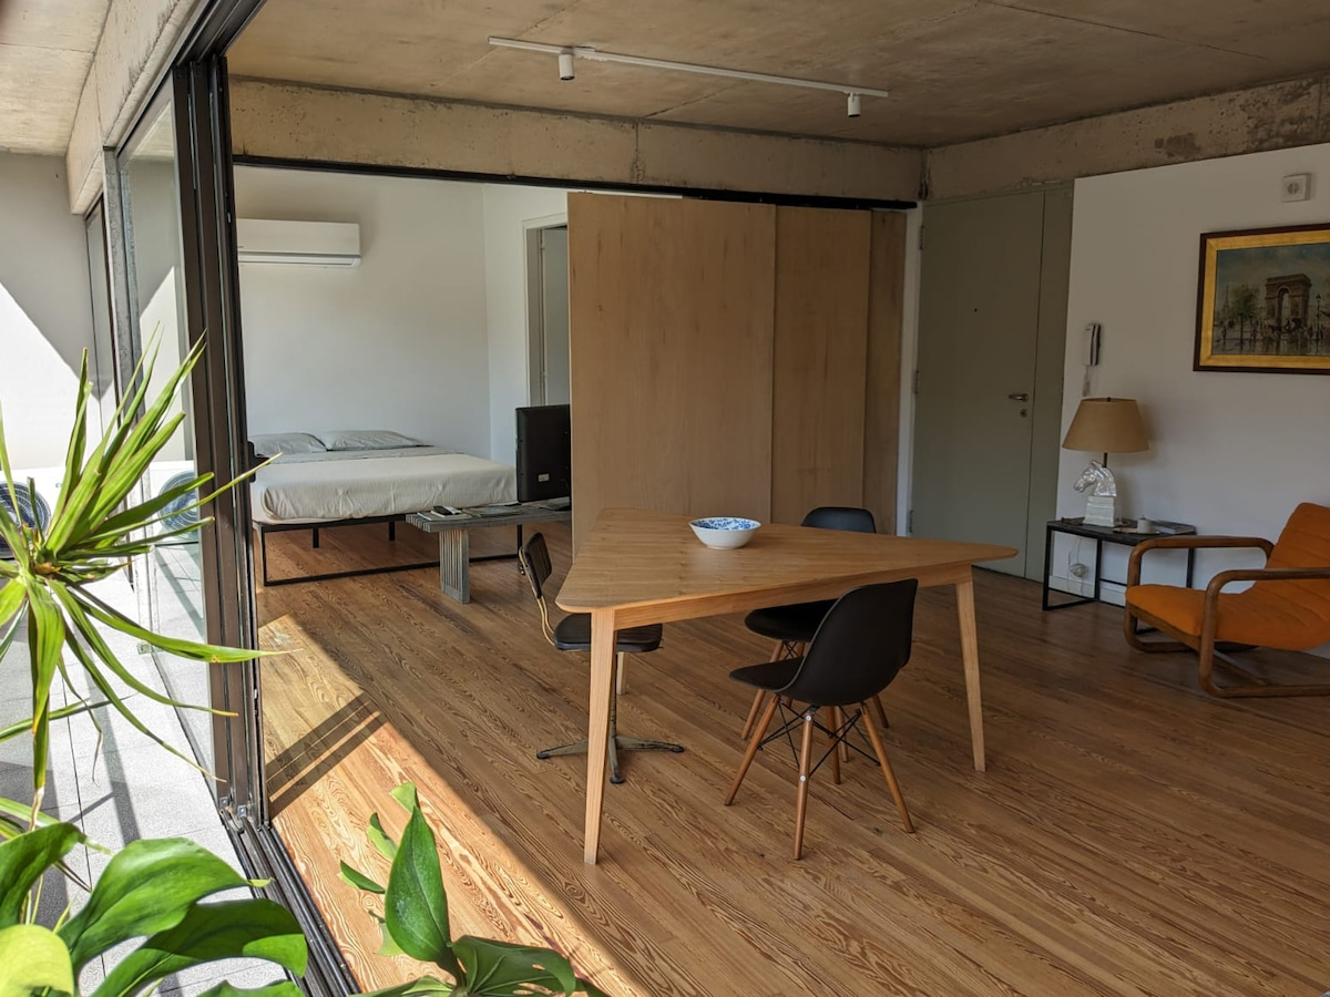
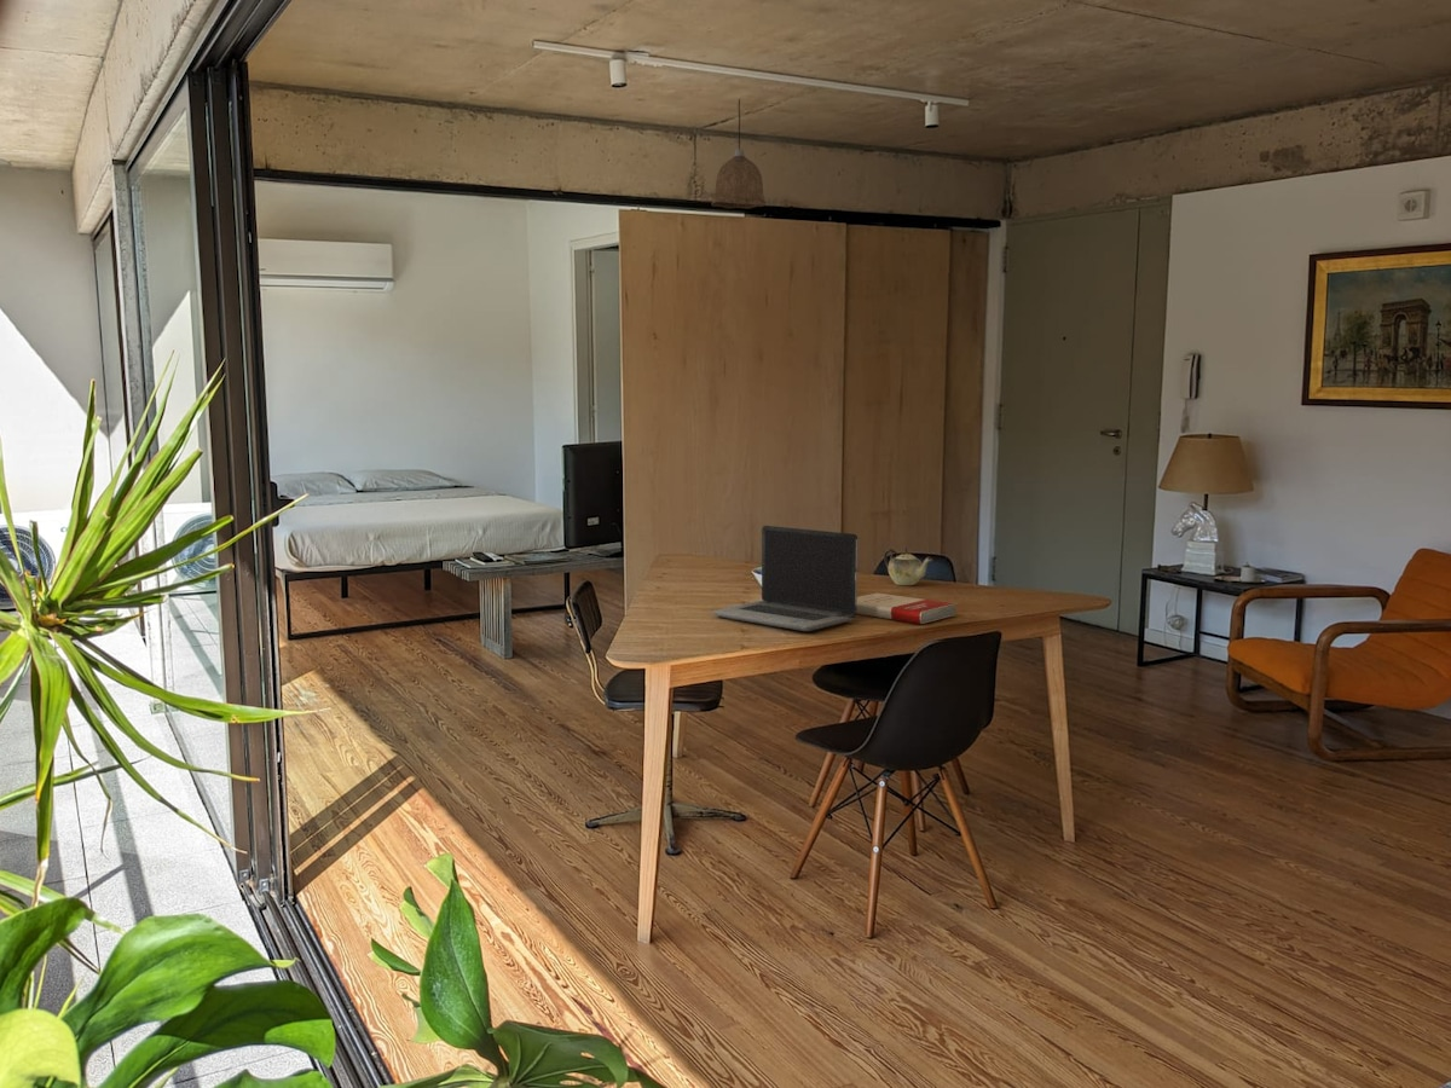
+ pendant lamp [711,98,768,209]
+ book [857,592,956,625]
+ laptop computer [710,525,859,632]
+ teapot [883,546,933,586]
